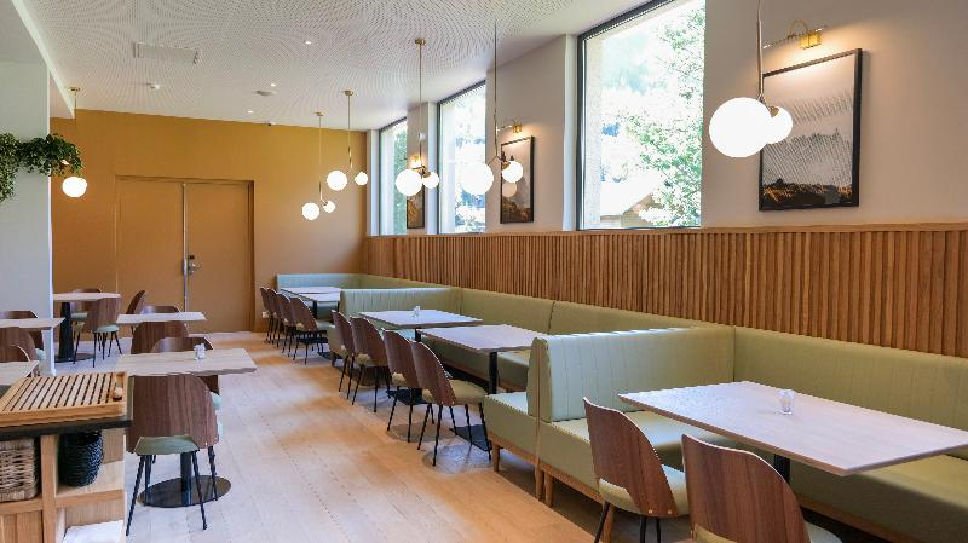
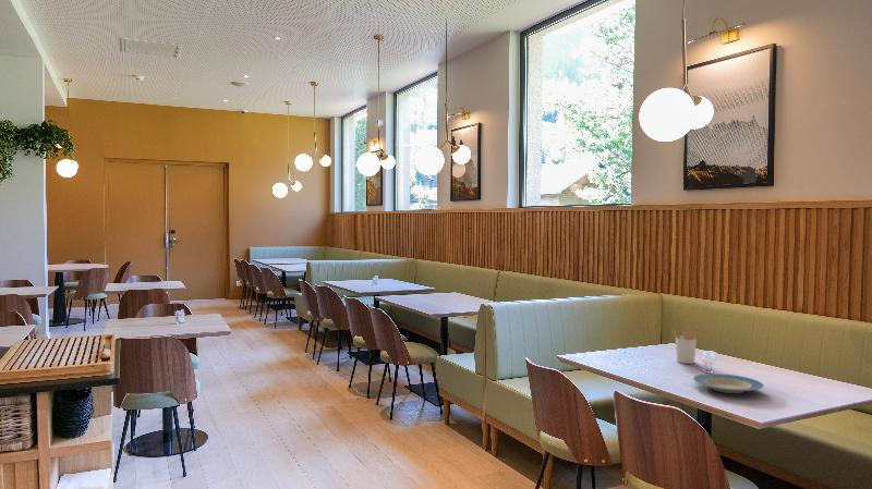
+ utensil holder [671,327,700,365]
+ plate [692,372,765,394]
